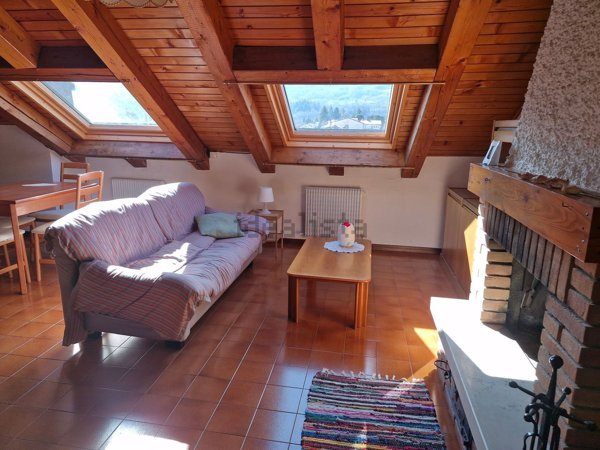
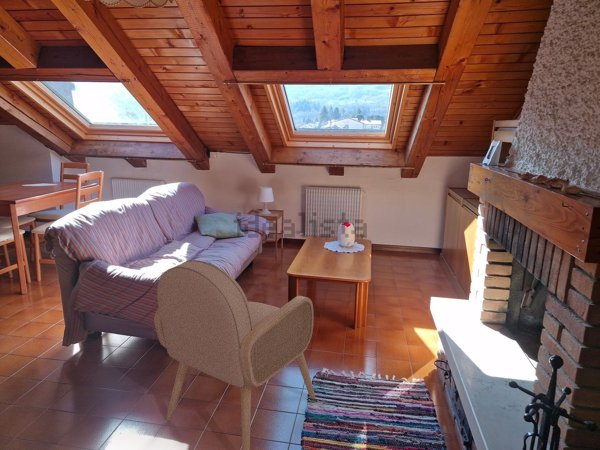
+ armchair [153,259,316,450]
